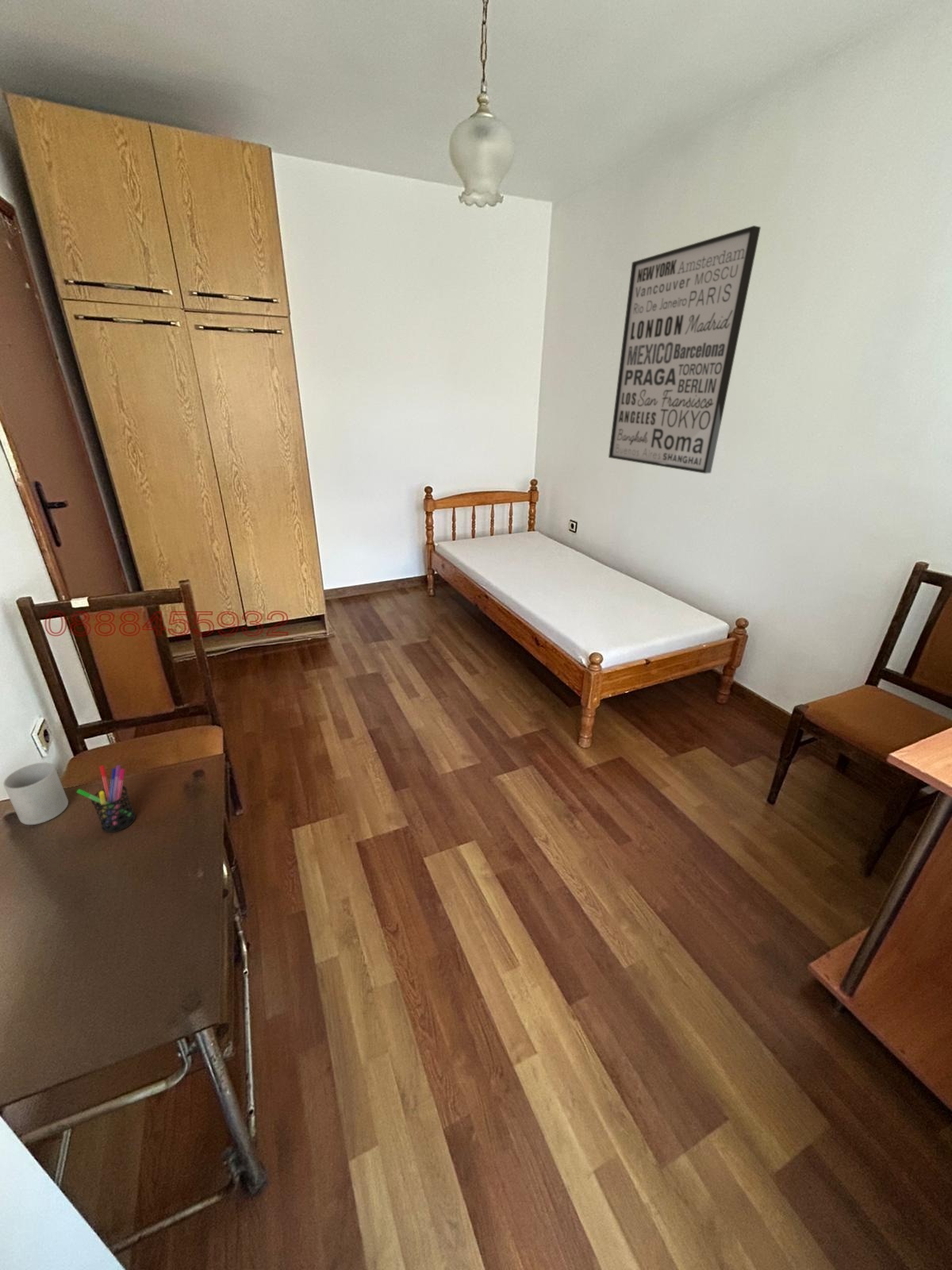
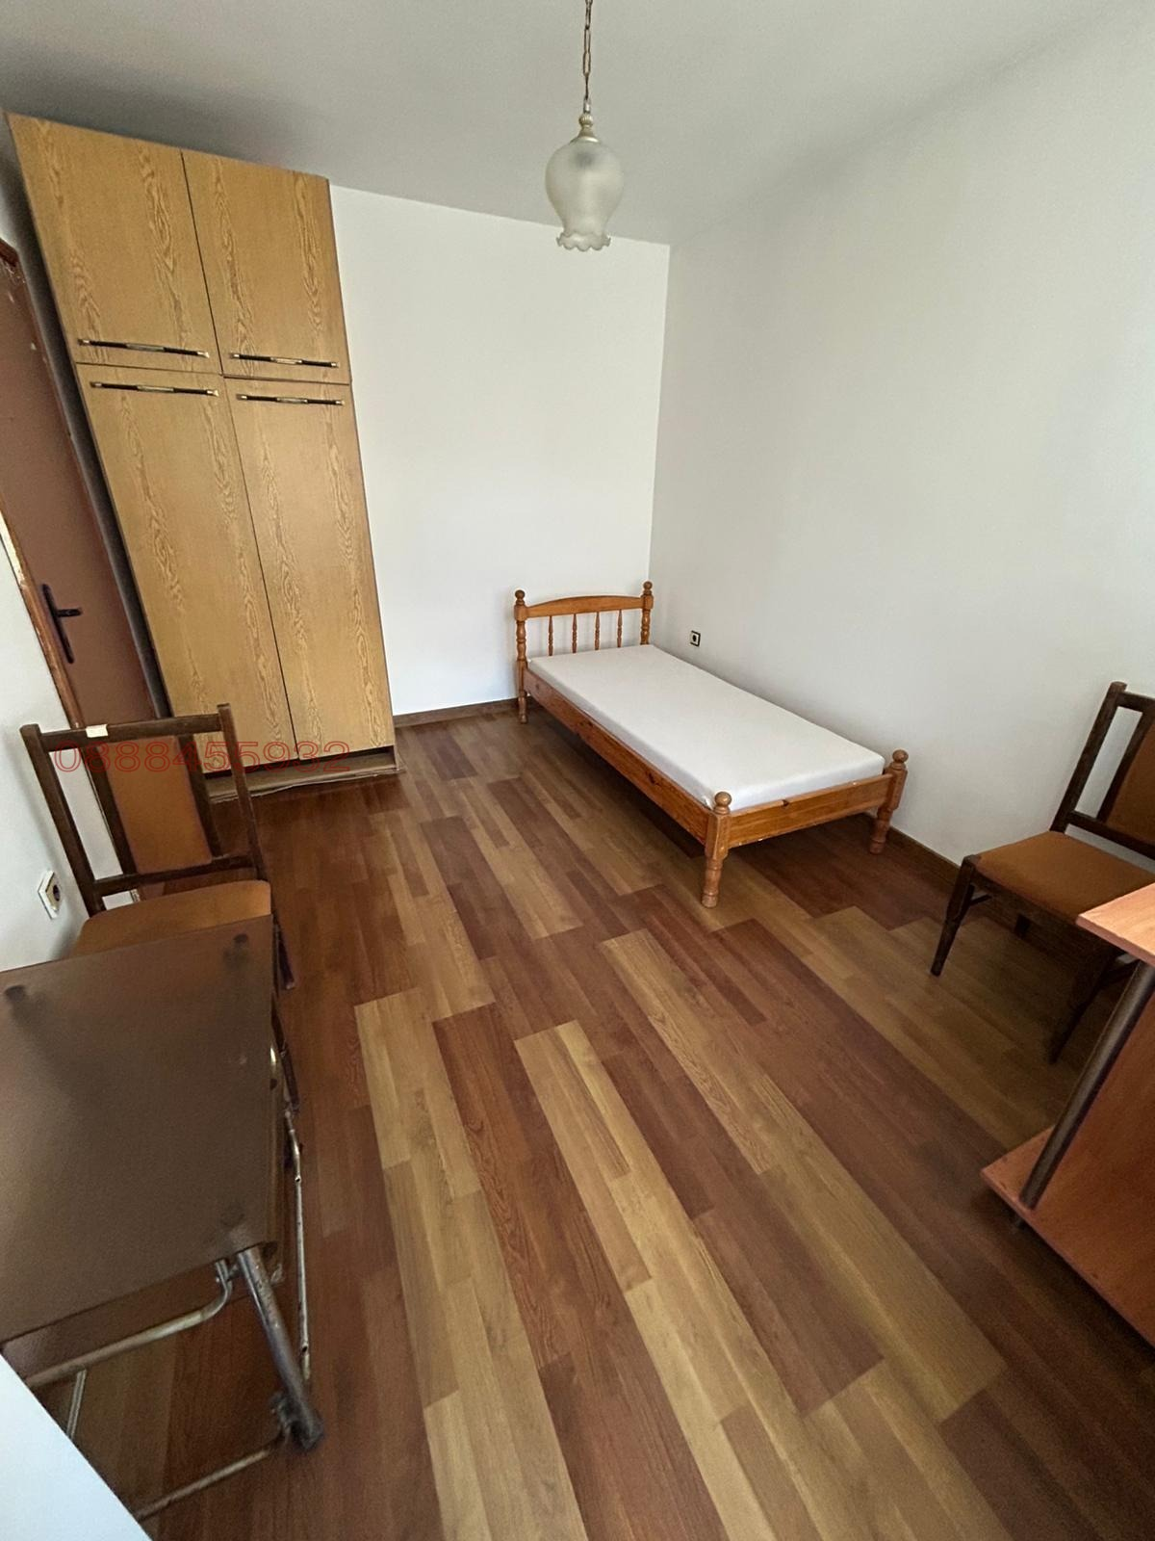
- wall art [608,225,762,475]
- pen holder [76,764,136,833]
- mug [2,762,69,825]
